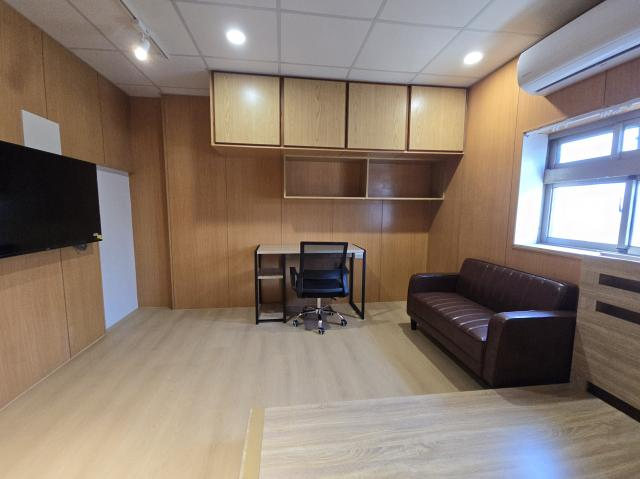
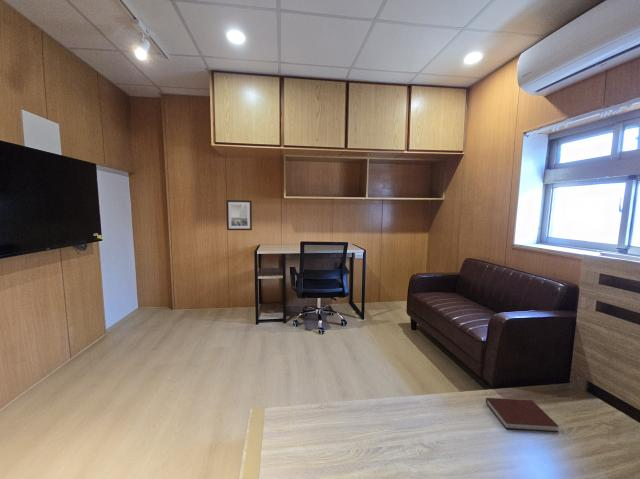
+ wall art [225,199,253,231]
+ notebook [485,397,560,433]
